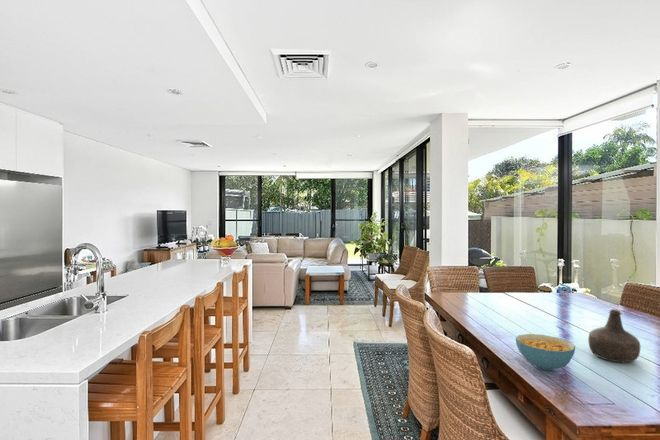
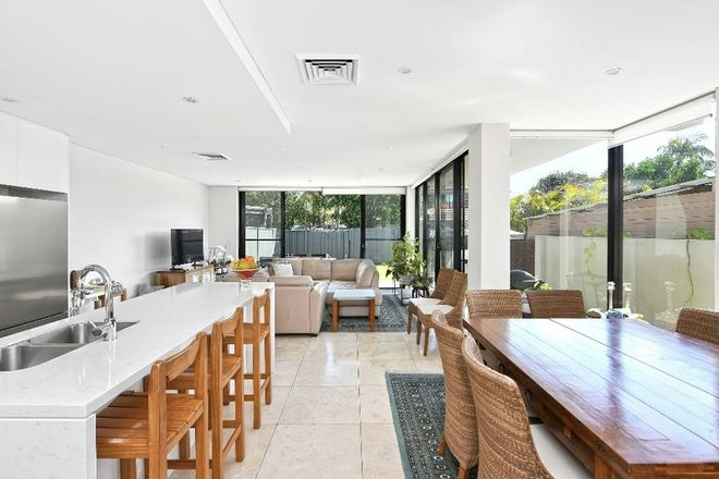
- bottle [587,308,641,364]
- cereal bowl [515,333,576,371]
